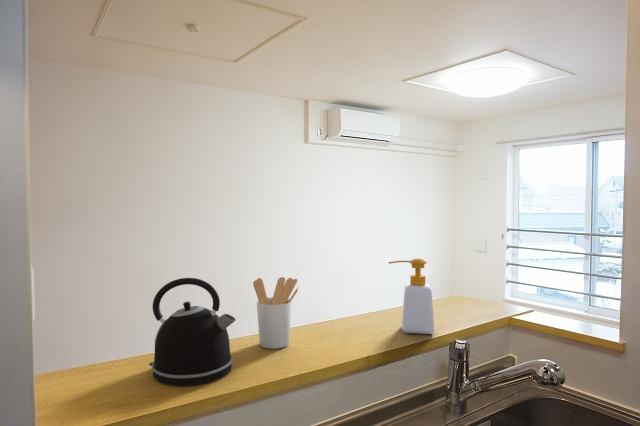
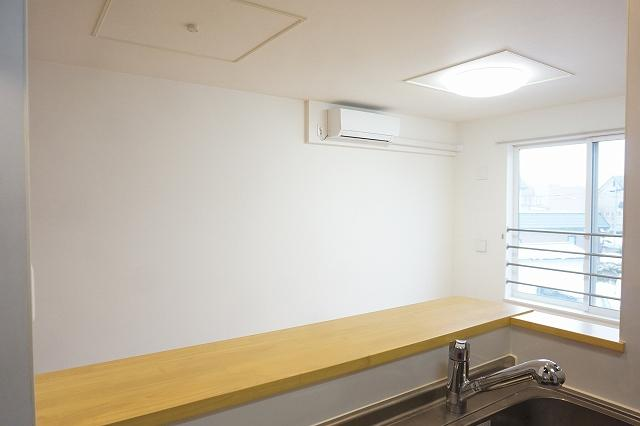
- utensil holder [252,276,299,350]
- soap bottle [388,258,435,335]
- kettle [148,277,237,387]
